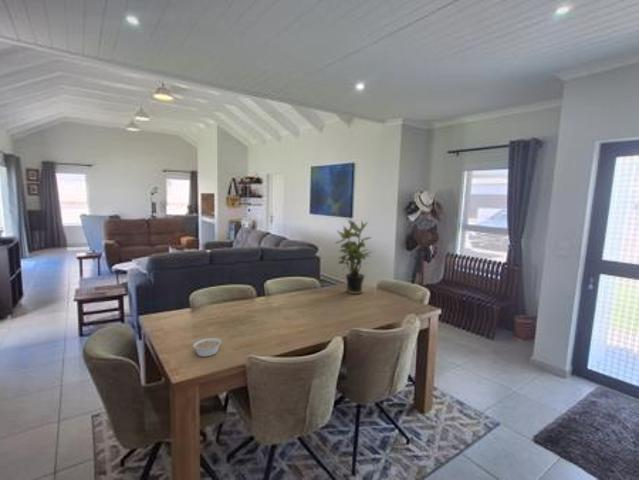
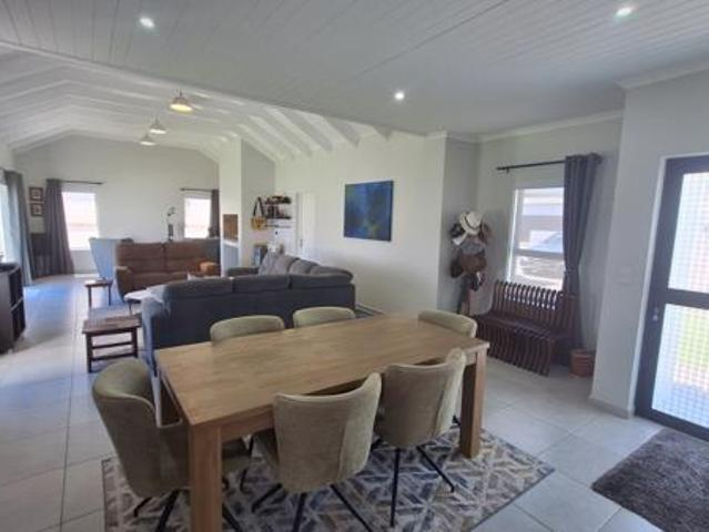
- potted plant [334,219,374,295]
- legume [192,337,228,358]
